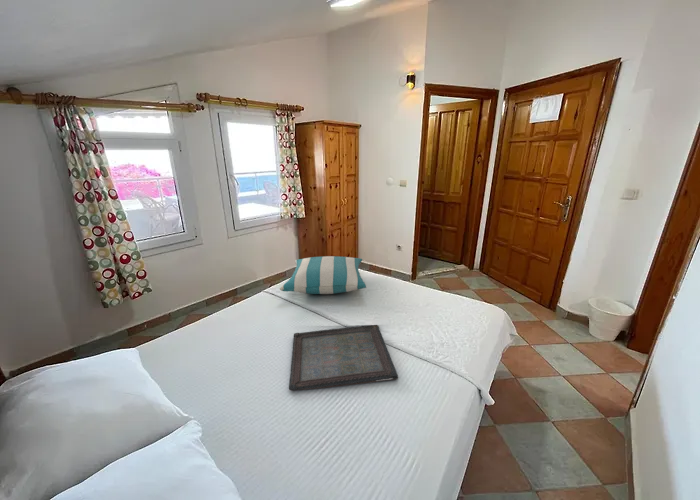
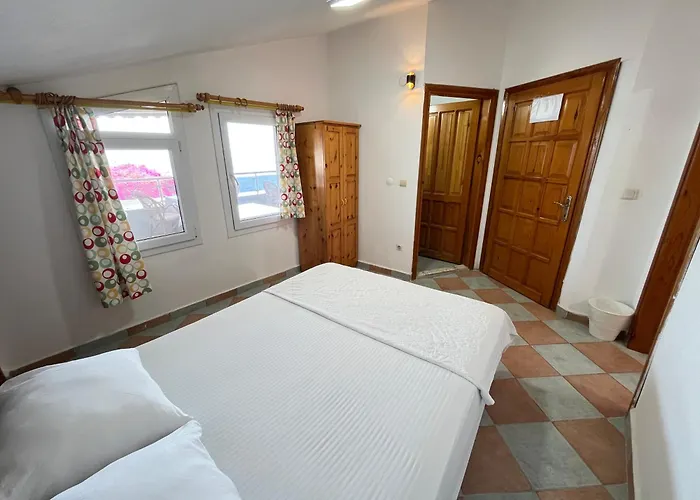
- pillow [279,255,367,295]
- serving tray [288,324,399,391]
